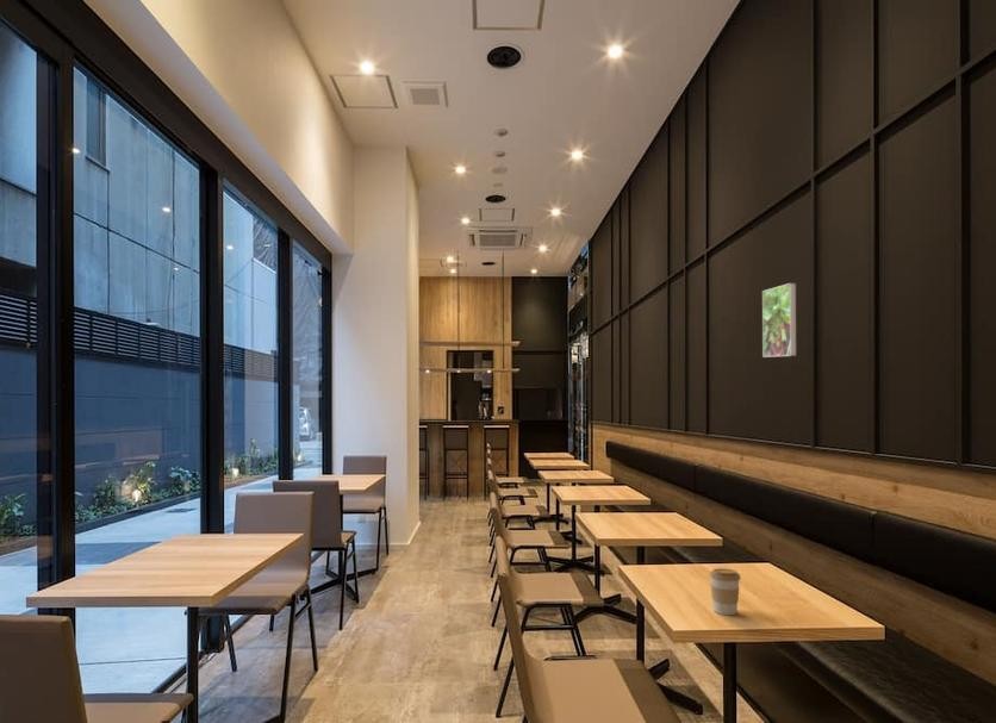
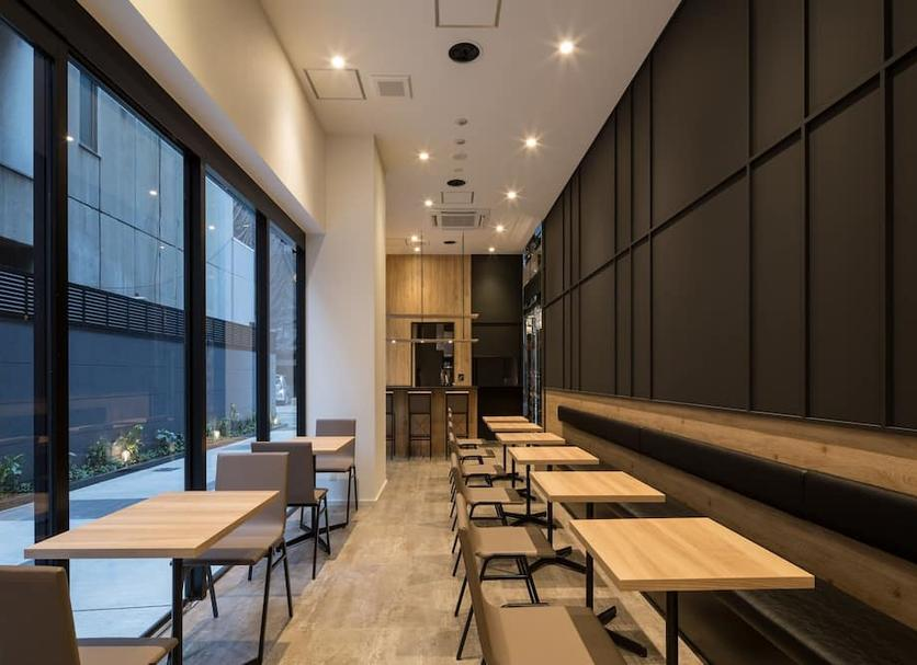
- coffee cup [708,567,742,617]
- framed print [761,282,797,359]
